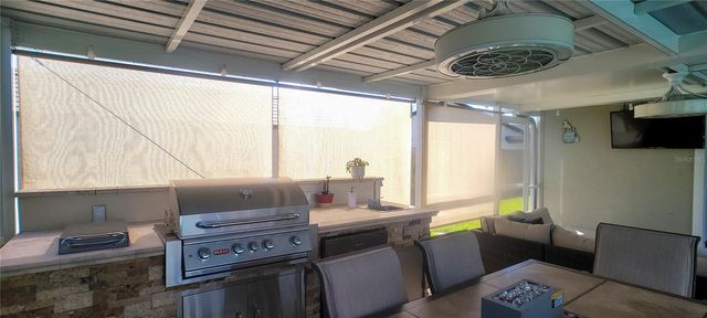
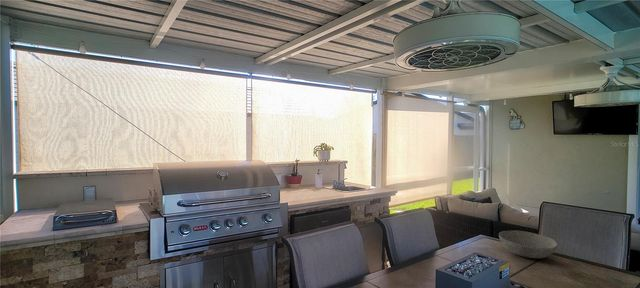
+ bowl [498,229,558,259]
